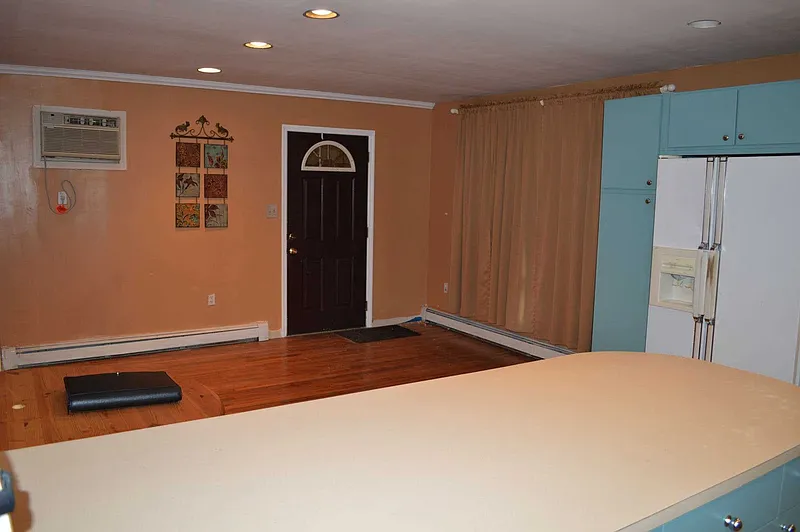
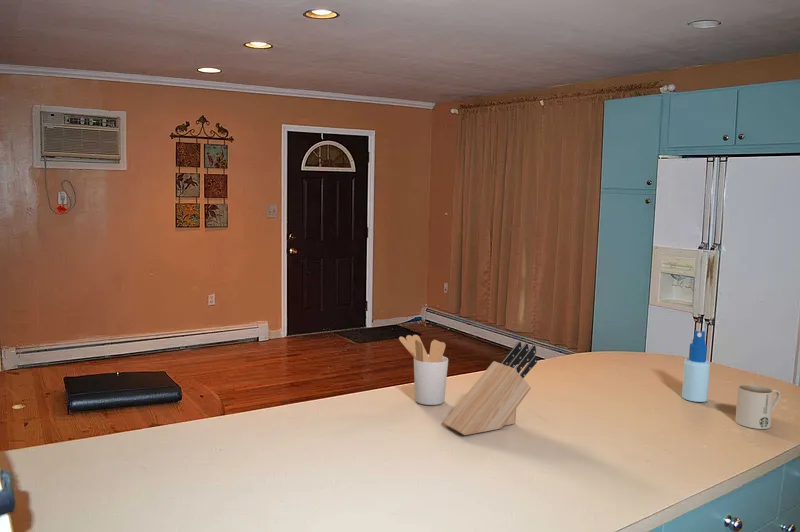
+ utensil holder [398,334,449,406]
+ mug [734,384,782,430]
+ spray bottle [681,329,711,403]
+ knife block [442,341,538,436]
